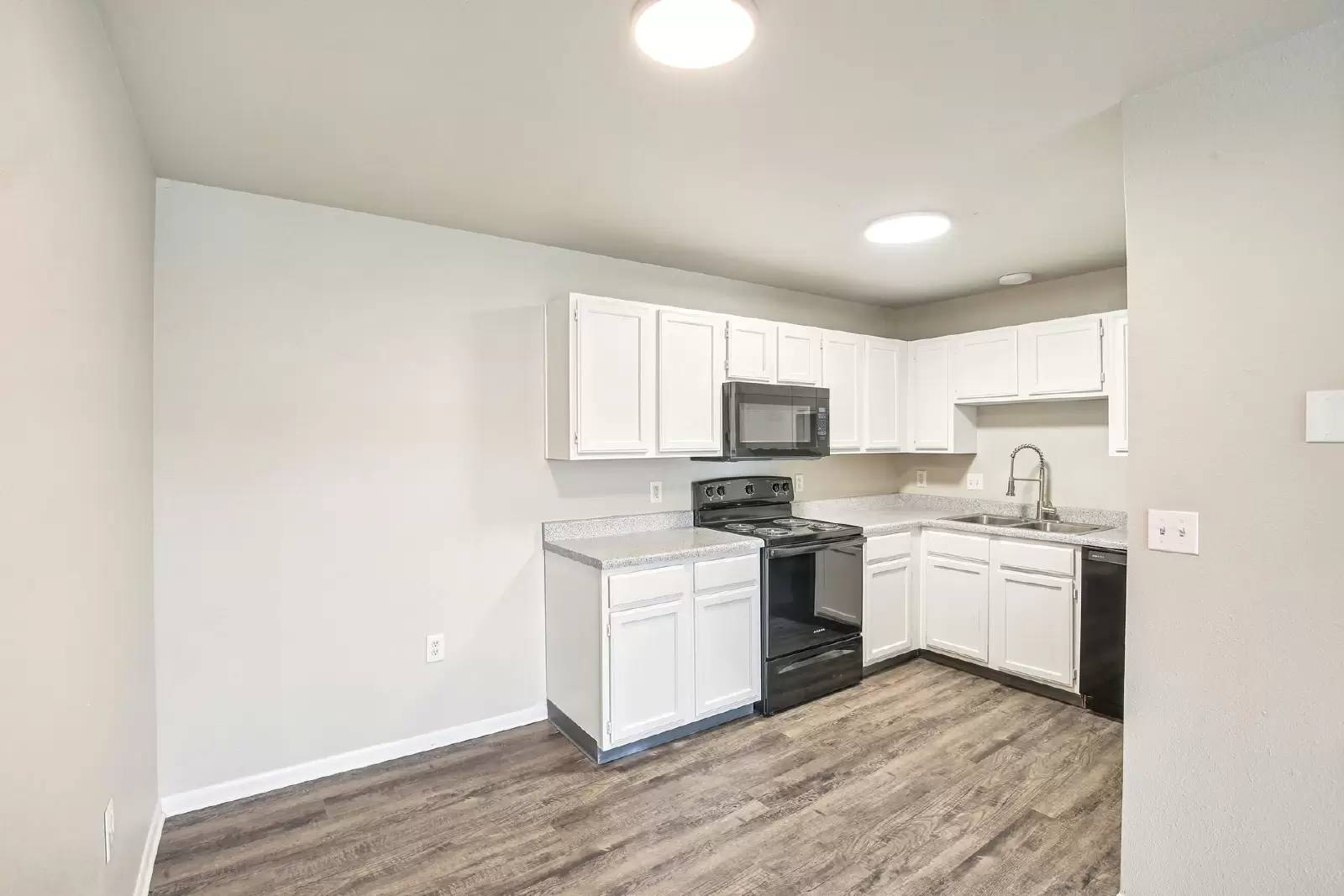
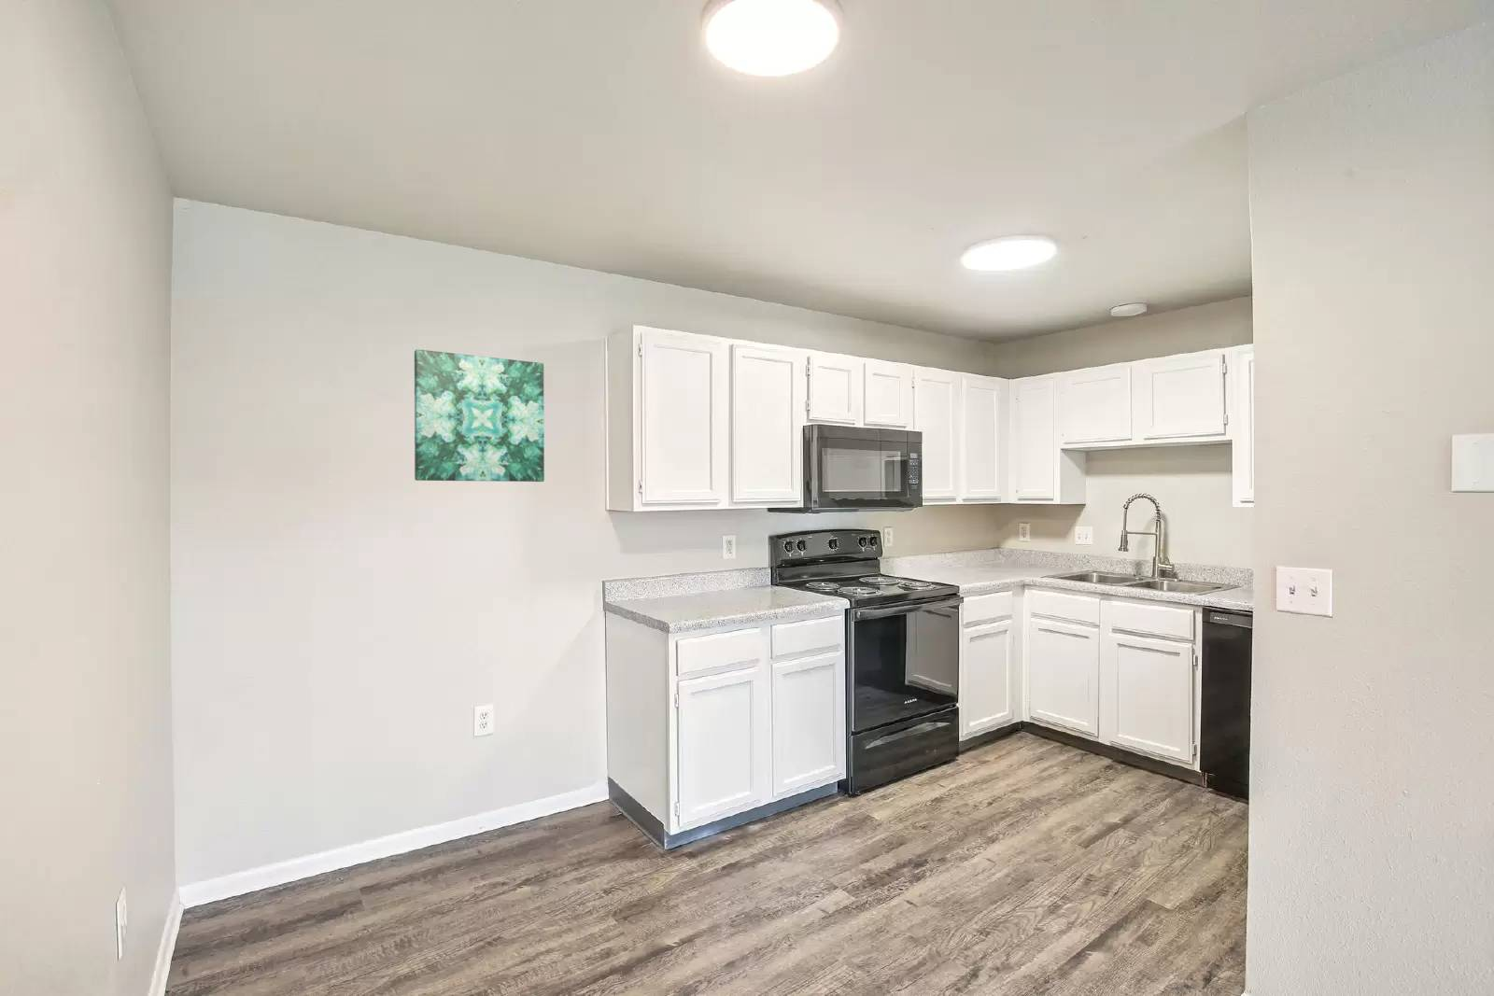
+ wall art [414,349,546,482]
